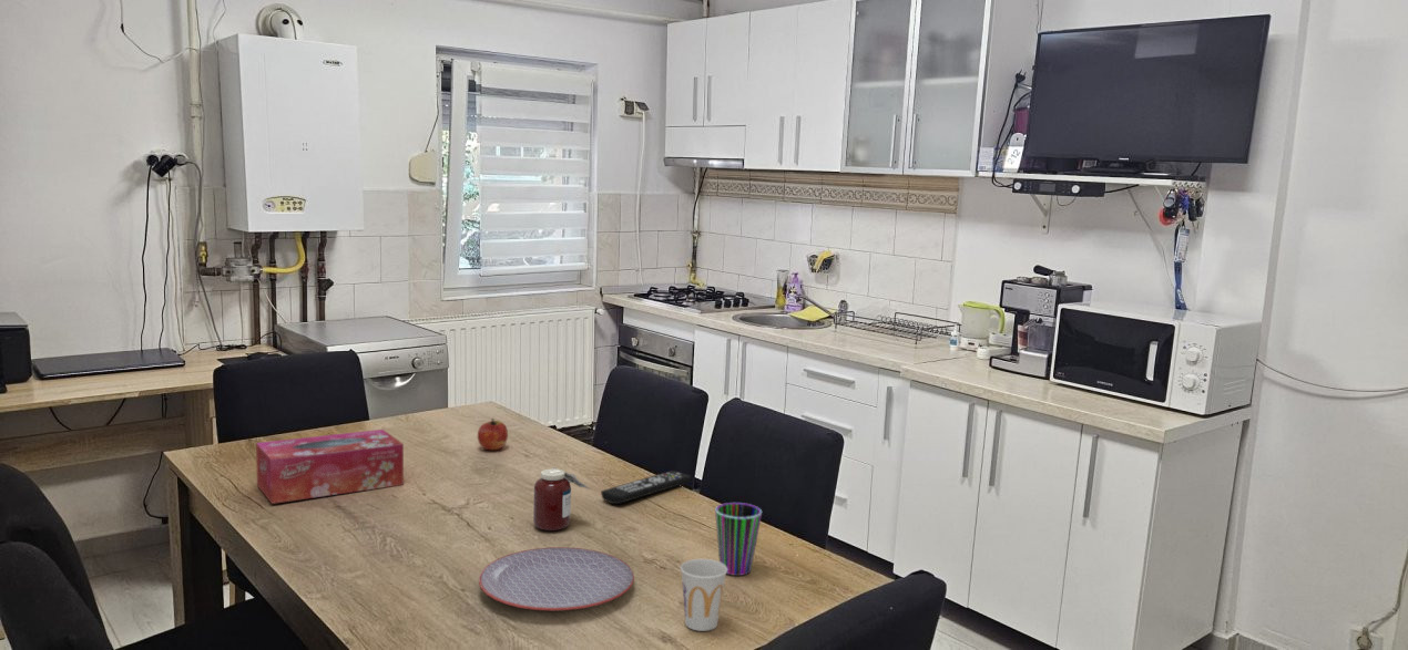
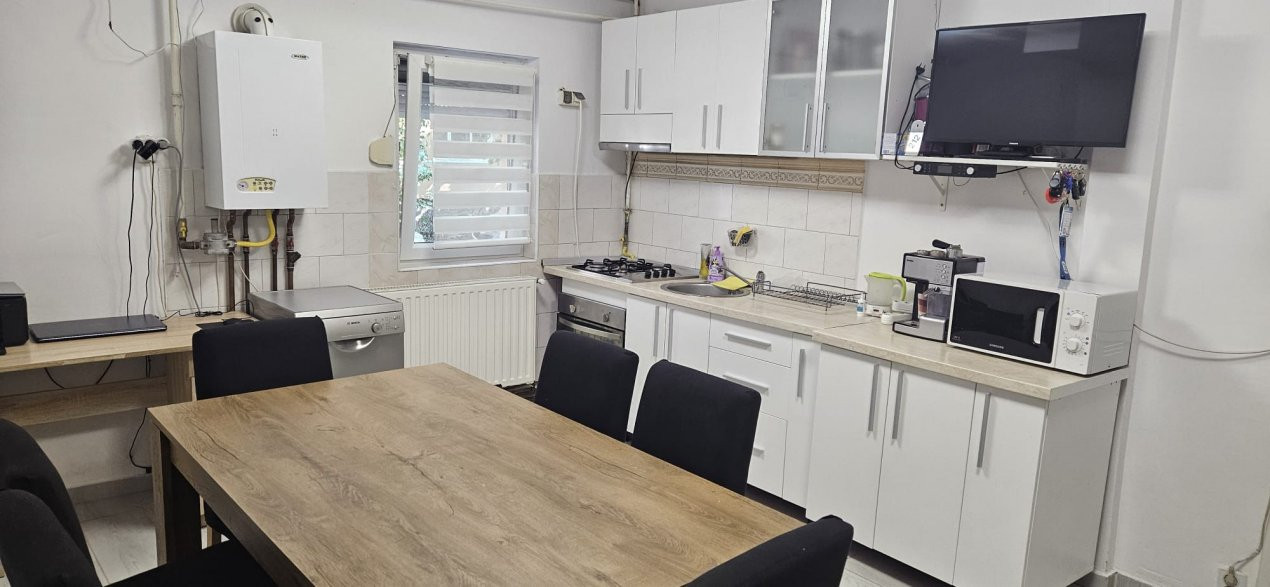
- apple [477,417,509,451]
- cup [714,502,763,577]
- cup [680,558,727,632]
- plate [478,546,635,612]
- remote control [600,470,692,505]
- jar [532,466,591,532]
- tissue box [255,429,405,505]
